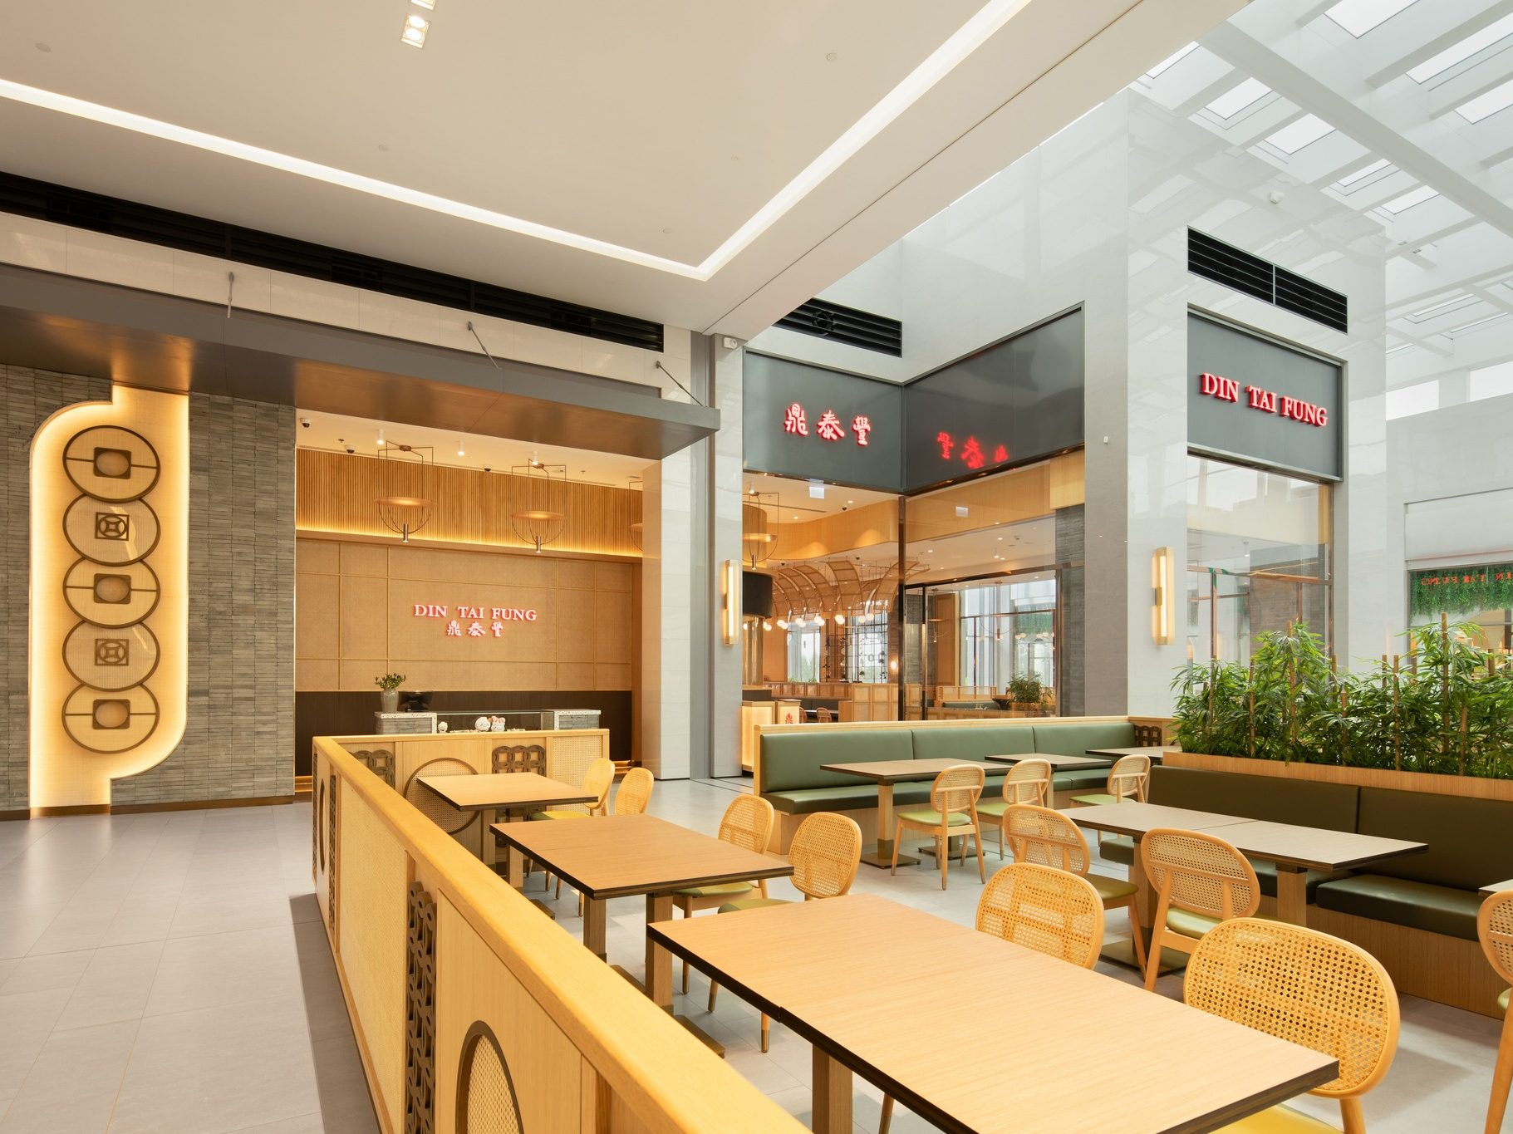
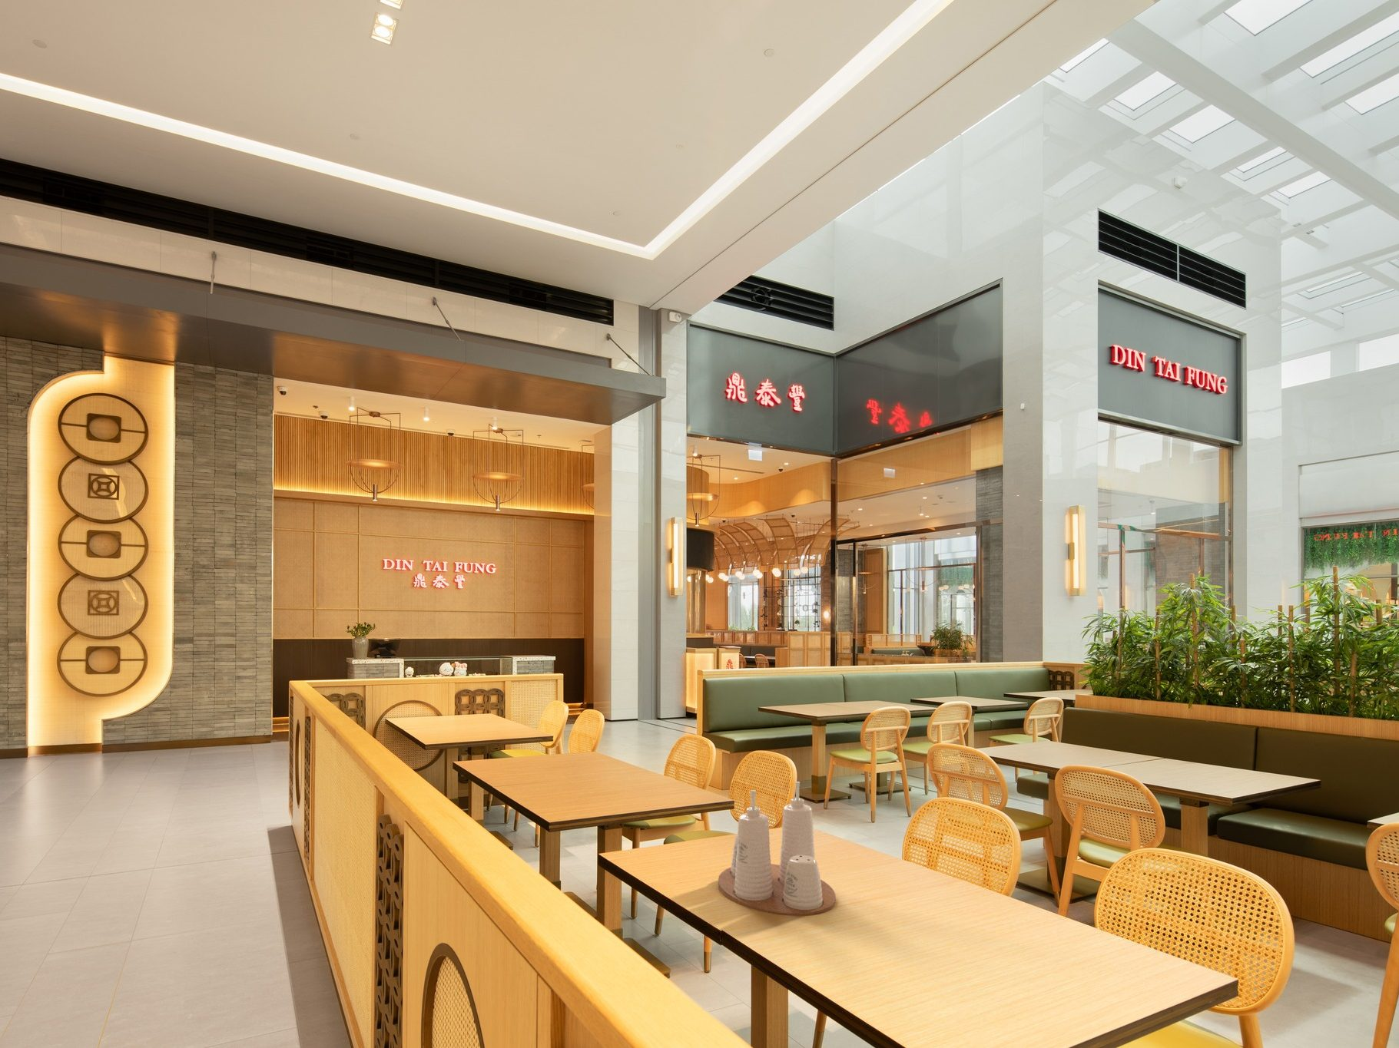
+ condiment set [717,780,836,916]
